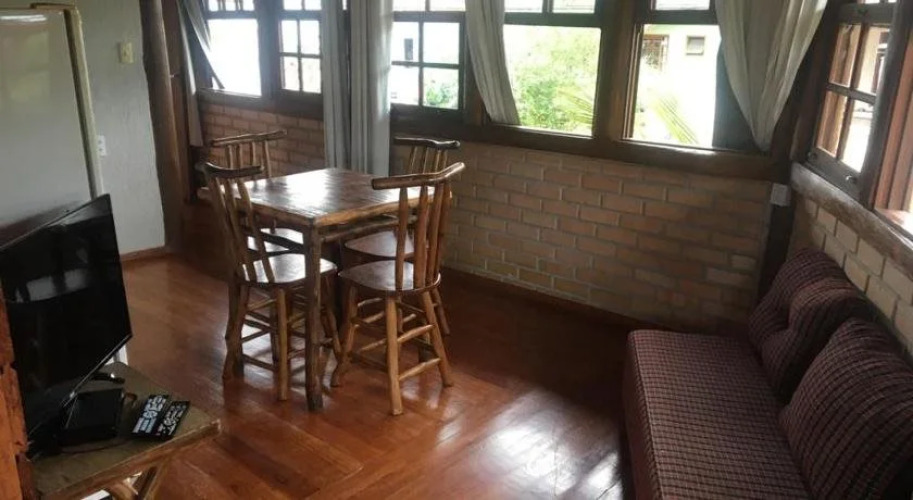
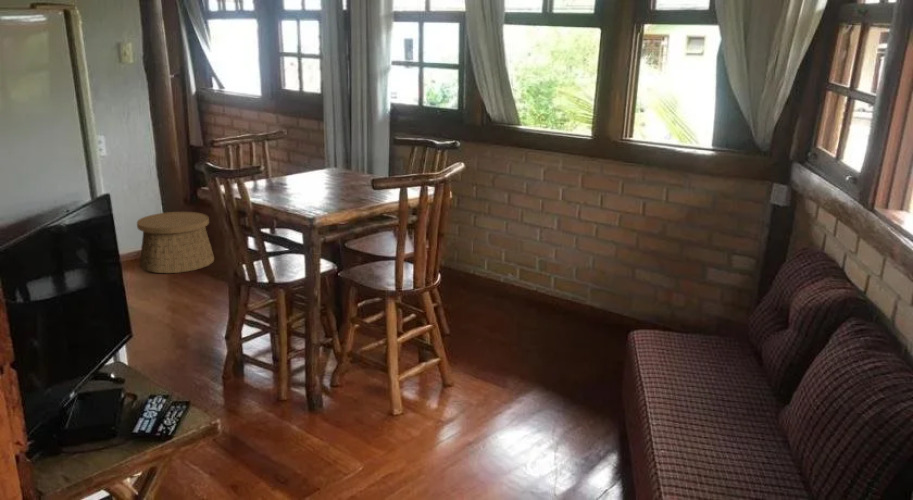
+ basket [136,211,215,274]
